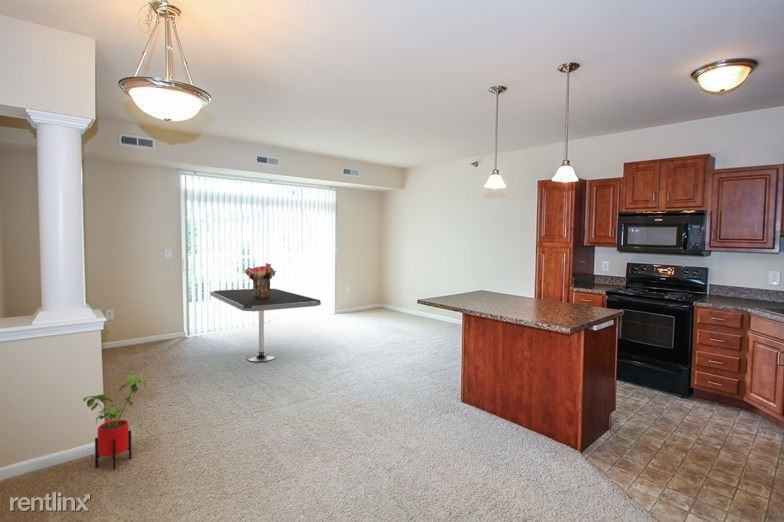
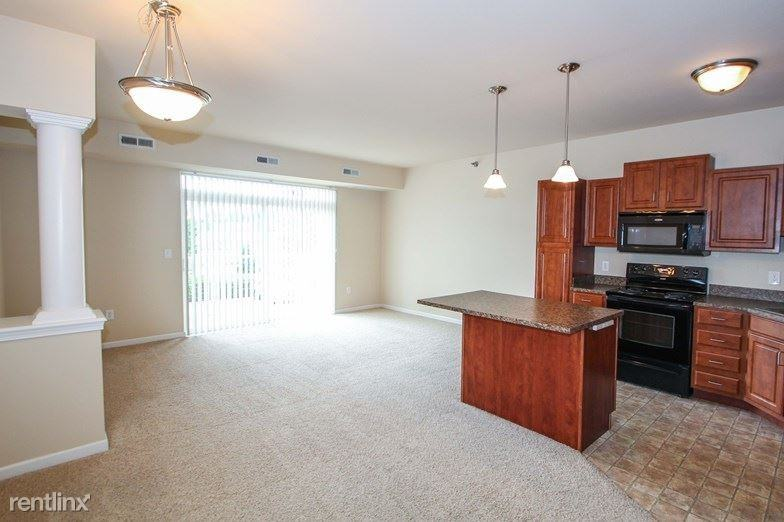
- bouquet [244,262,277,299]
- house plant [82,374,147,471]
- dining table [210,287,322,363]
